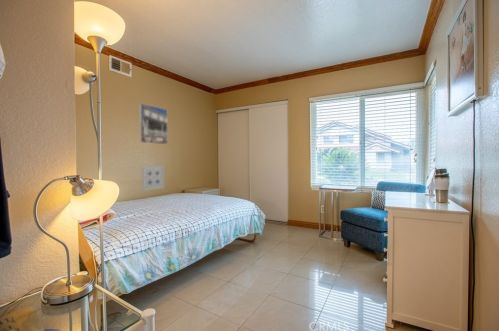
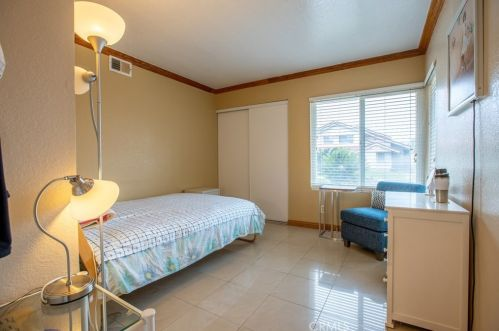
- wall art [141,165,165,191]
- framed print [138,102,169,146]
